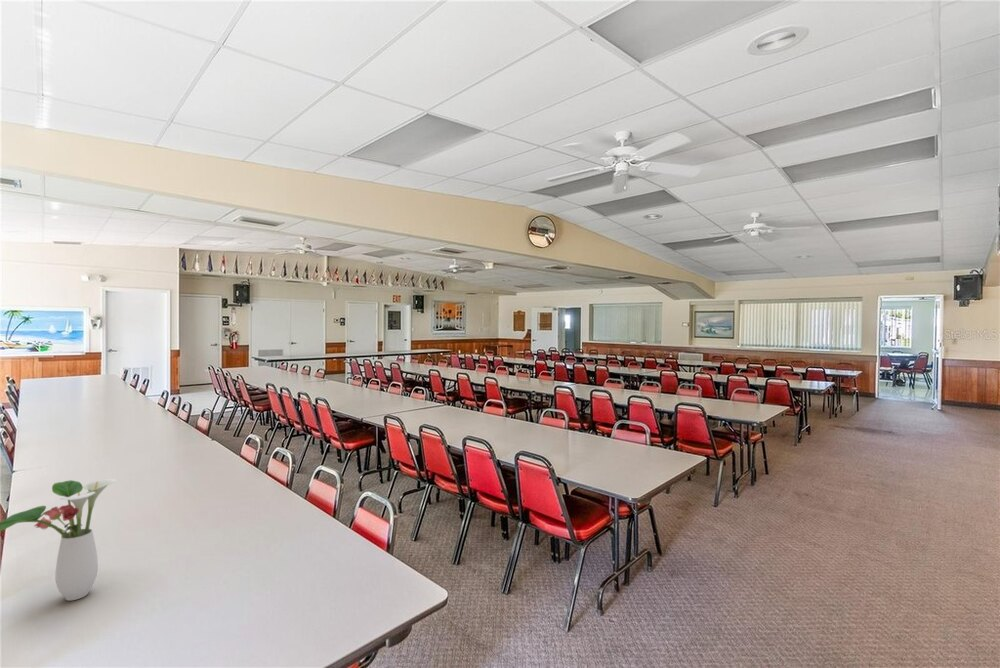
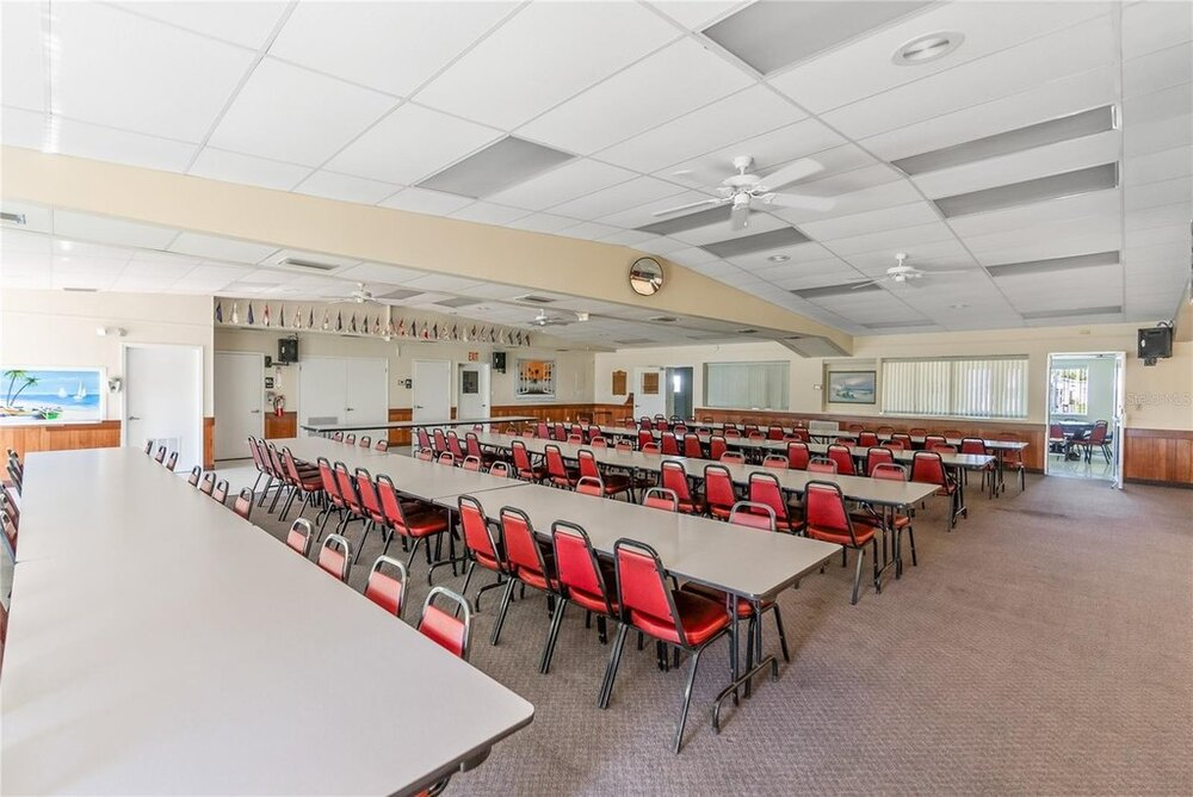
- flower arrangement [0,478,118,602]
